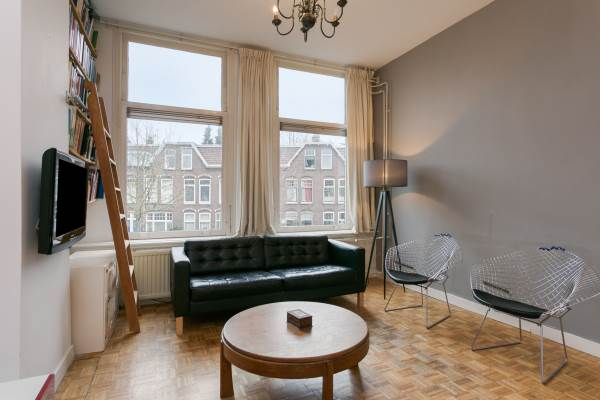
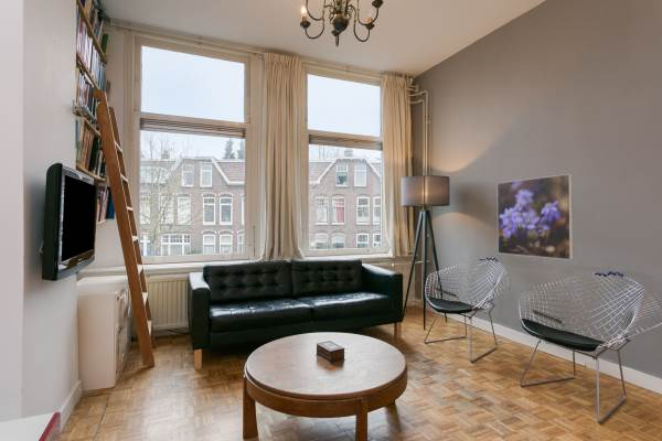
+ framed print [496,173,574,261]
